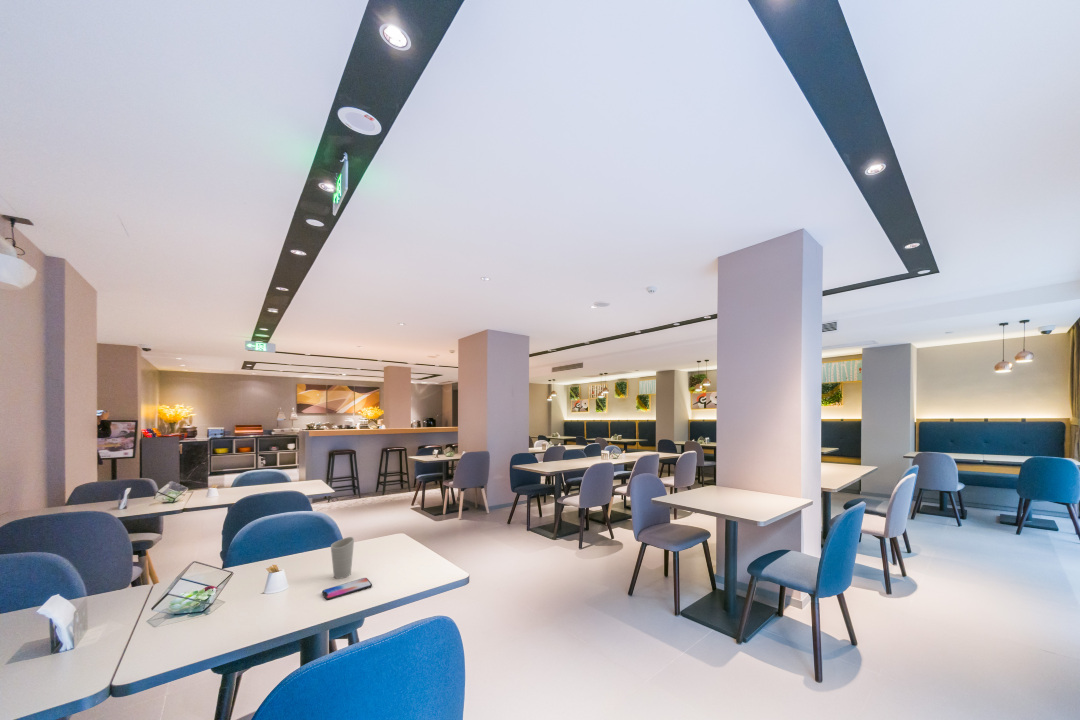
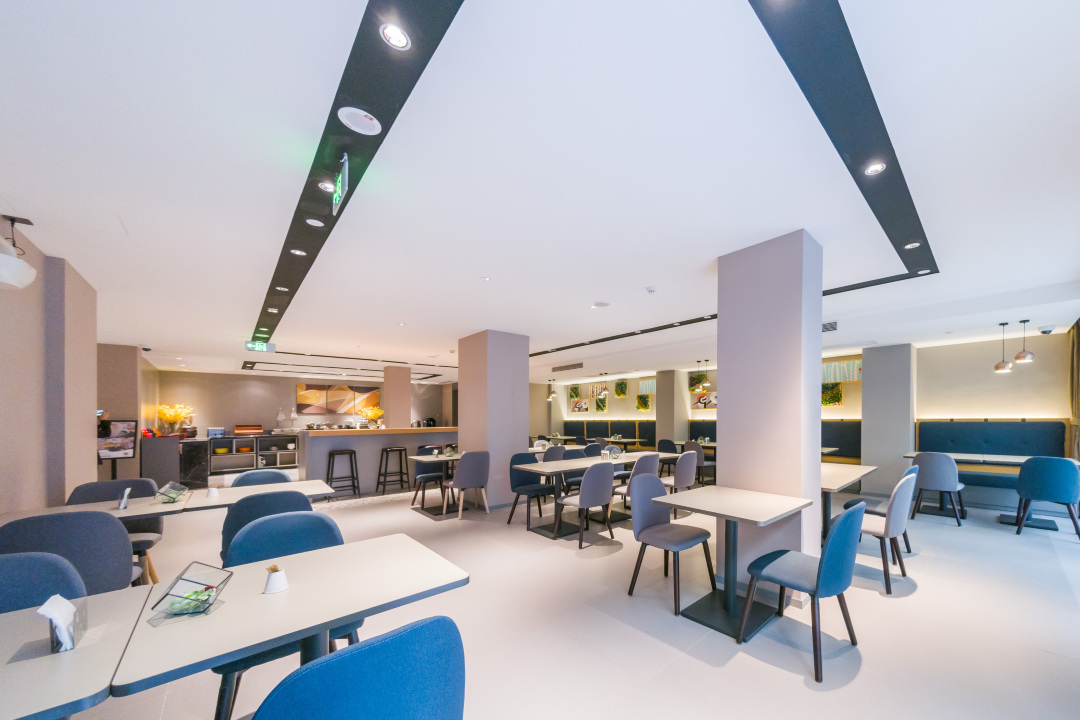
- cup [330,536,355,580]
- smartphone [321,577,373,601]
